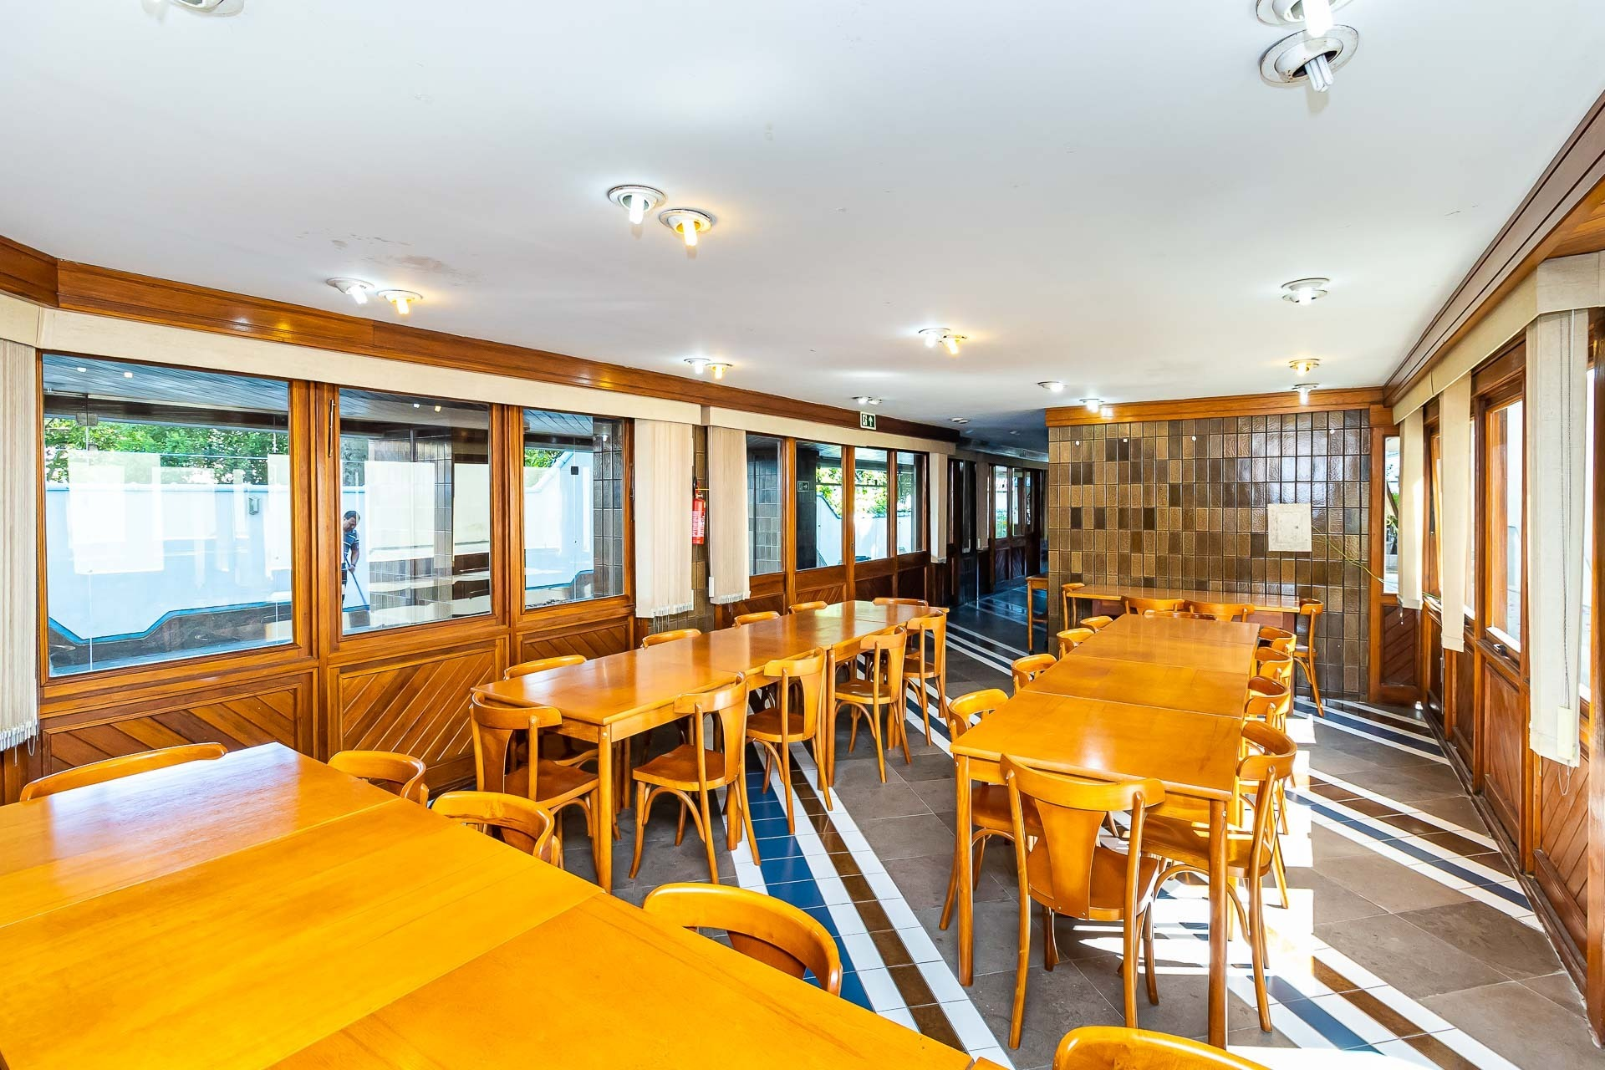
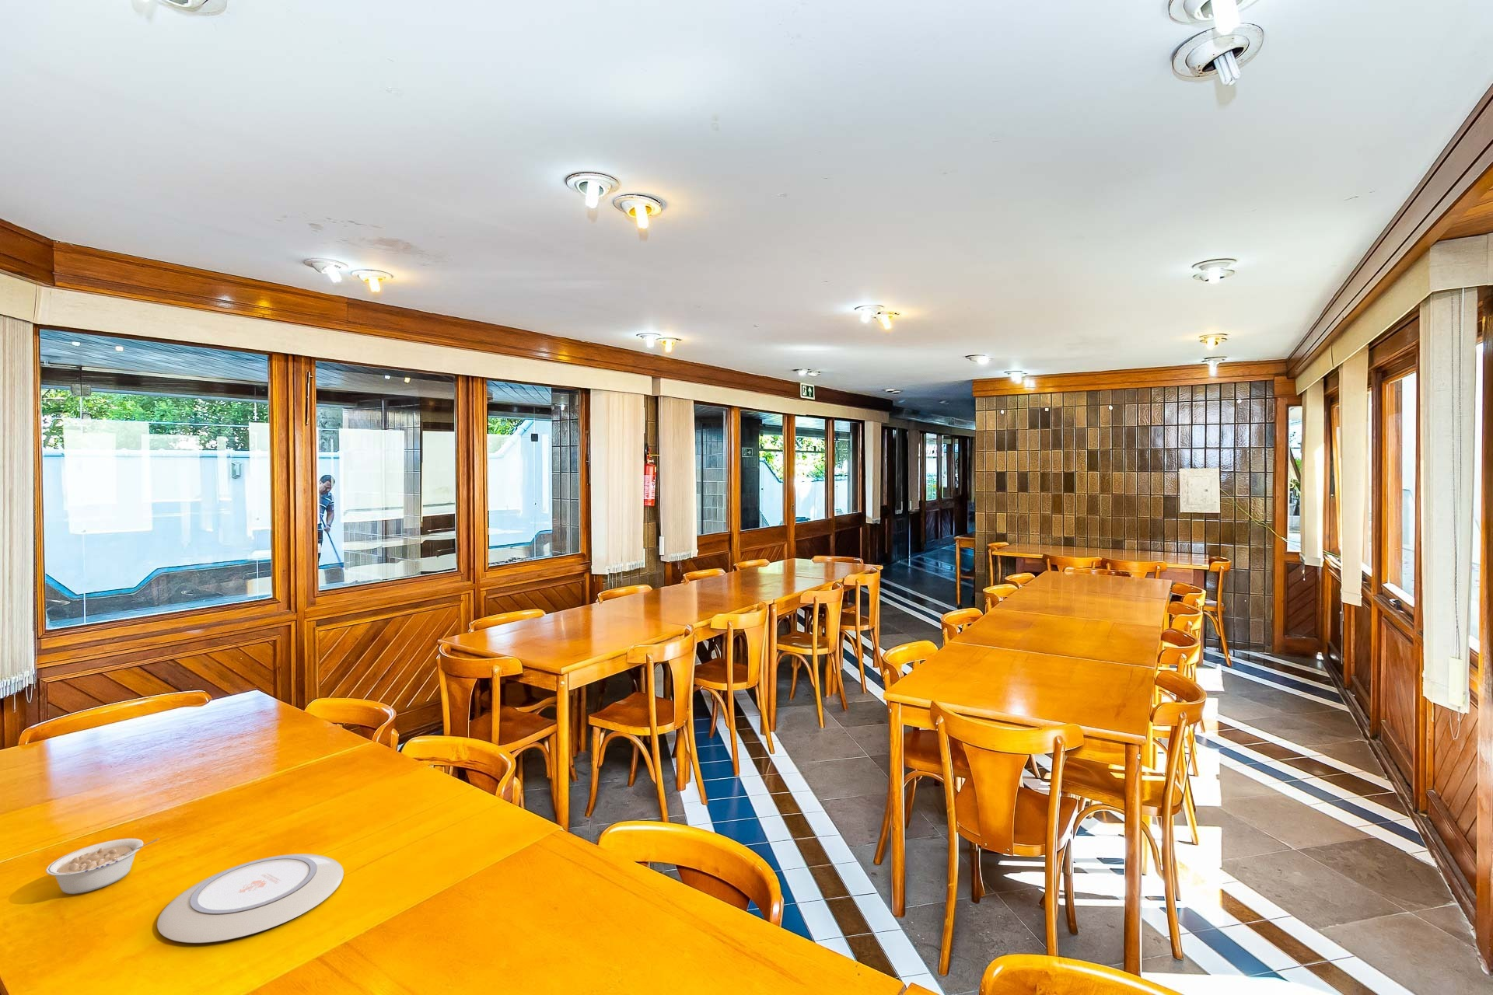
+ legume [46,837,160,895]
+ plate [157,854,344,944]
